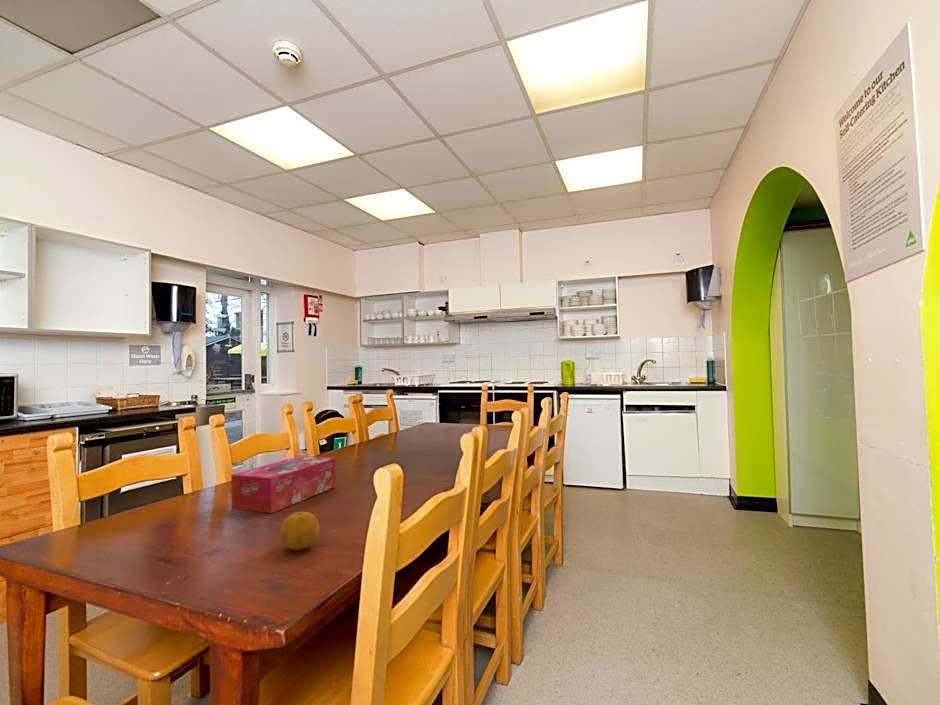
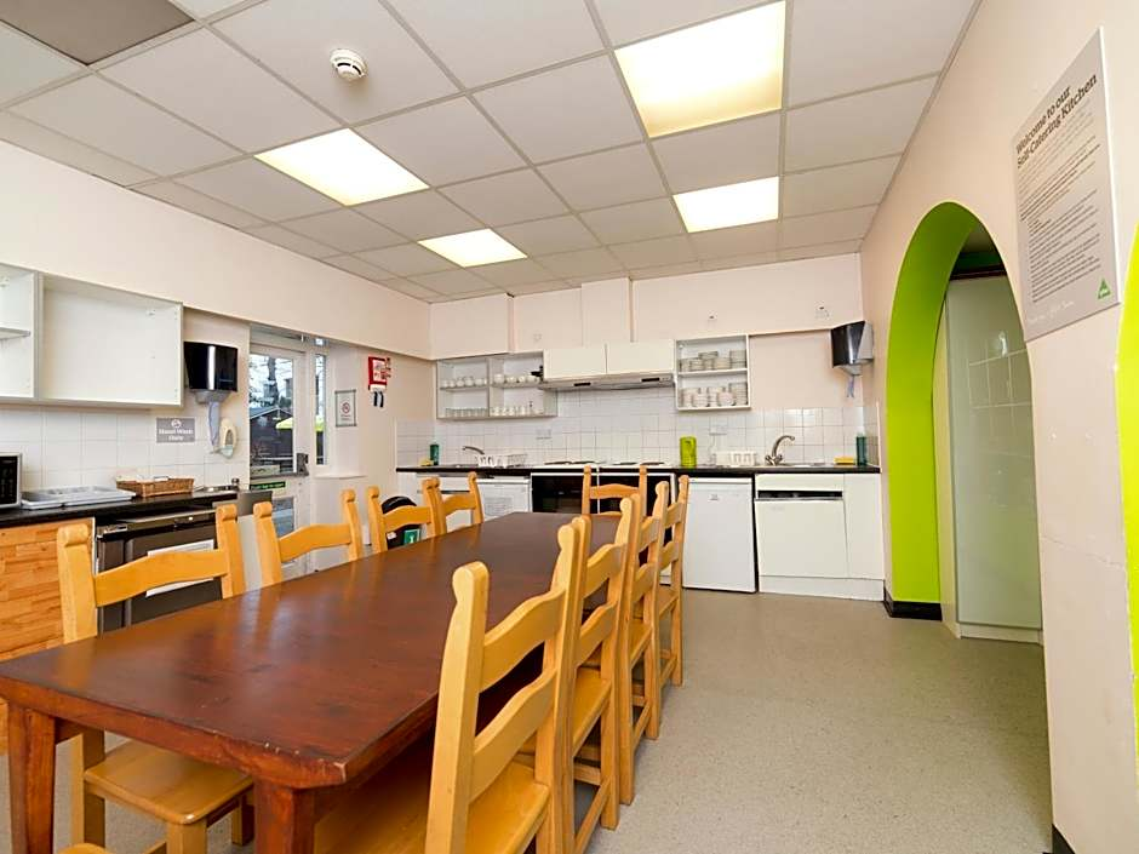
- fruit [279,511,321,550]
- tissue box [230,455,337,514]
